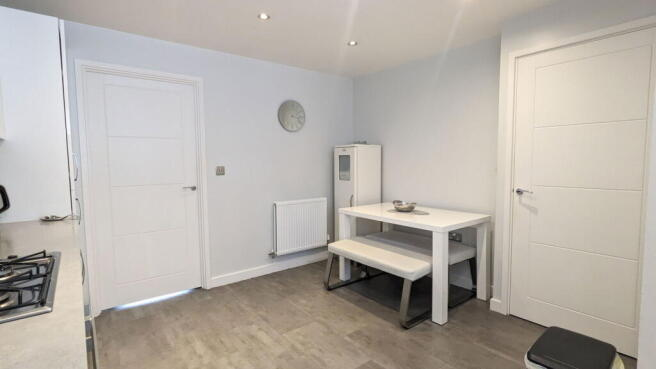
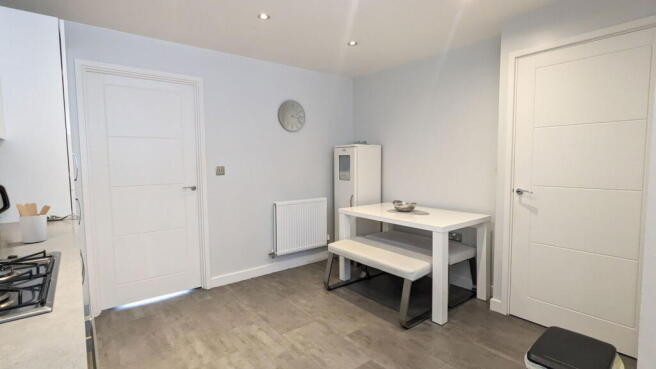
+ utensil holder [15,202,51,244]
